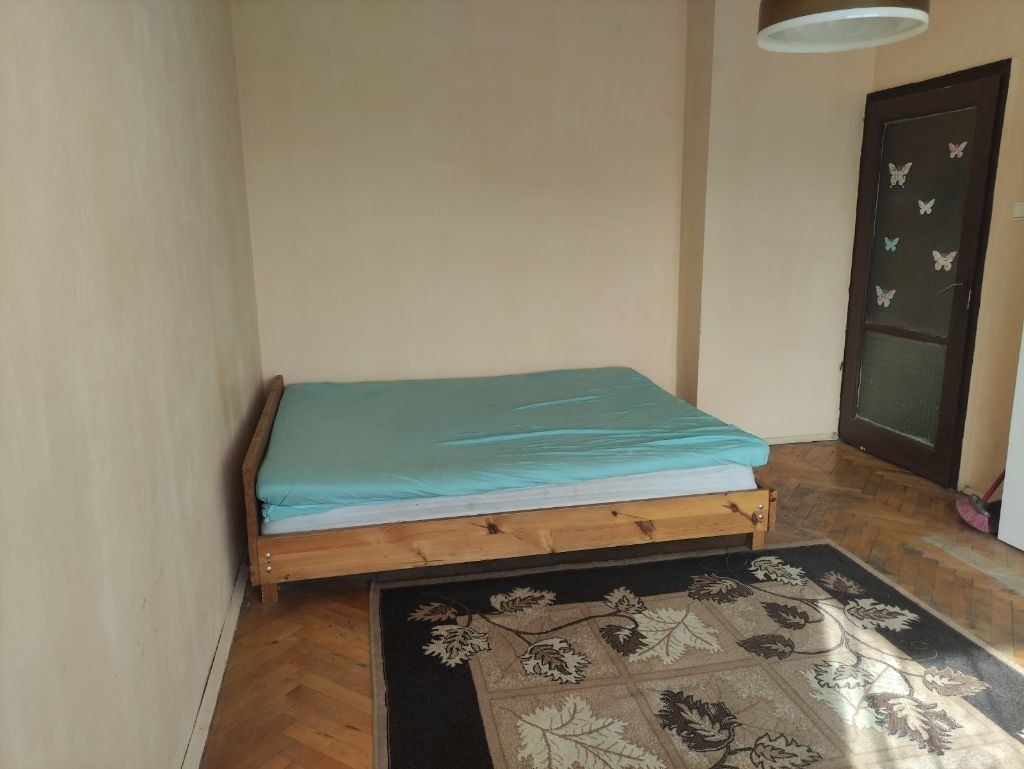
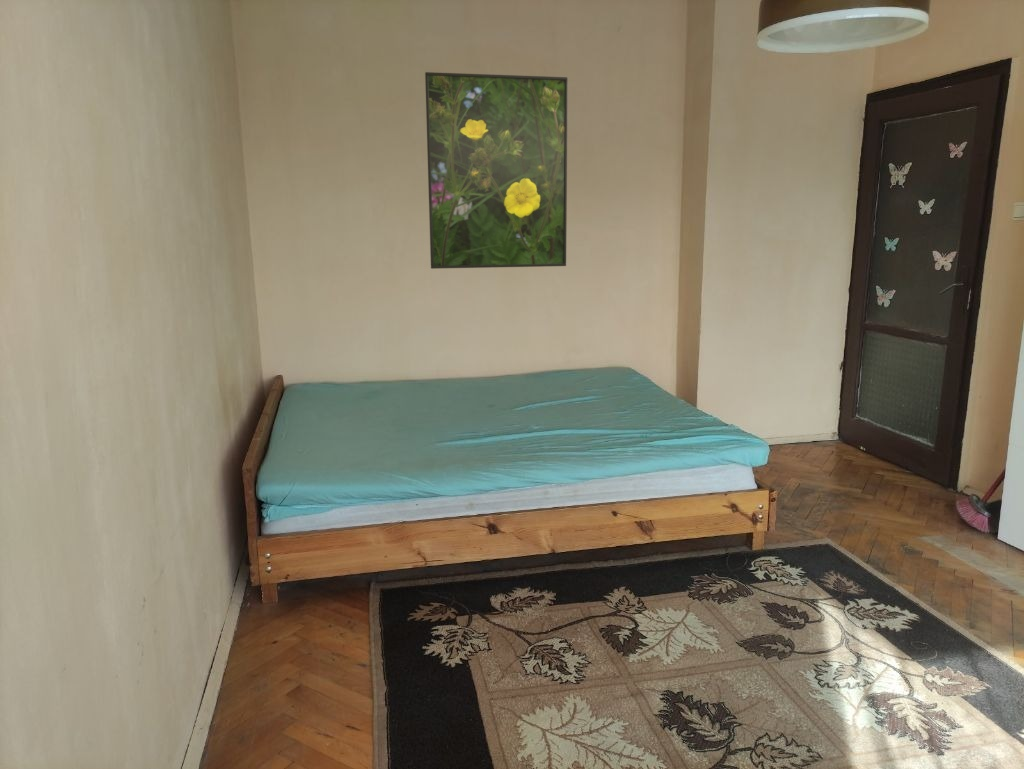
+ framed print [424,71,569,270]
